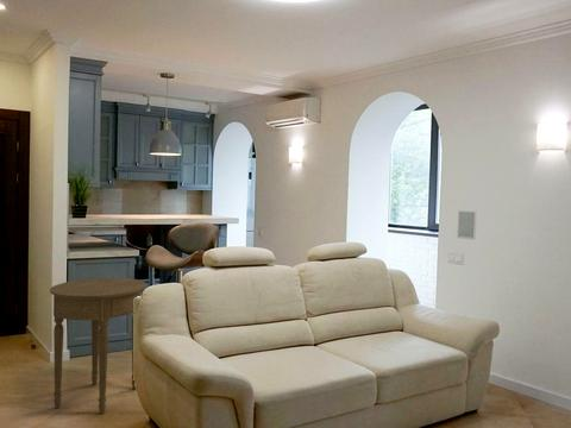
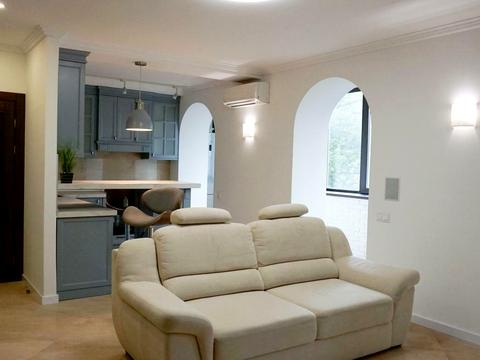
- side table [49,277,148,415]
